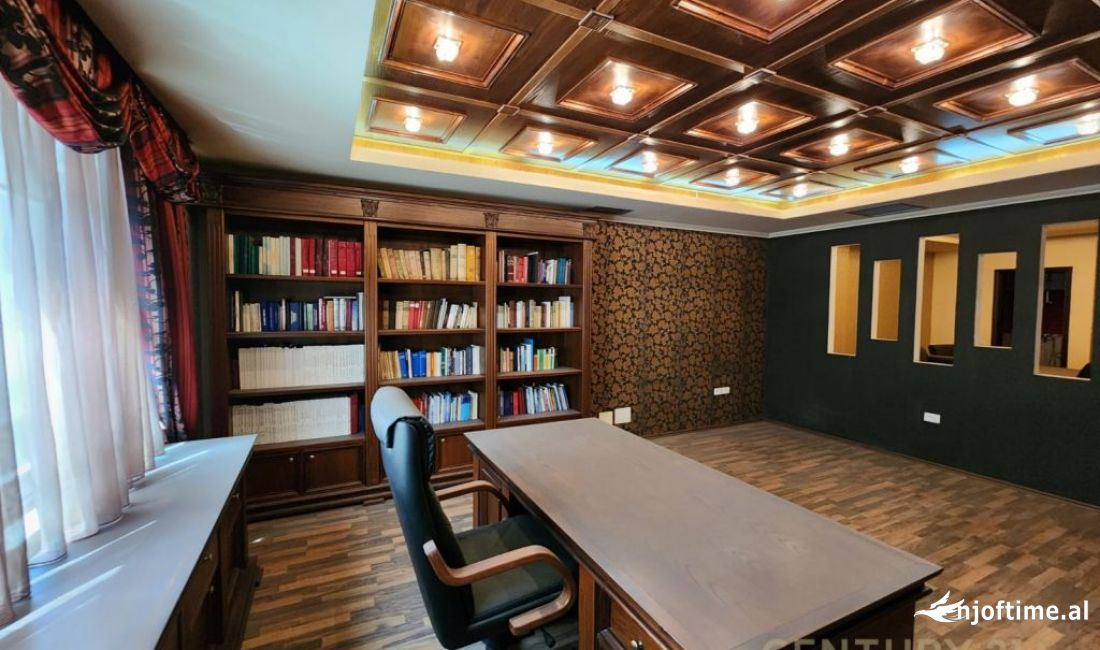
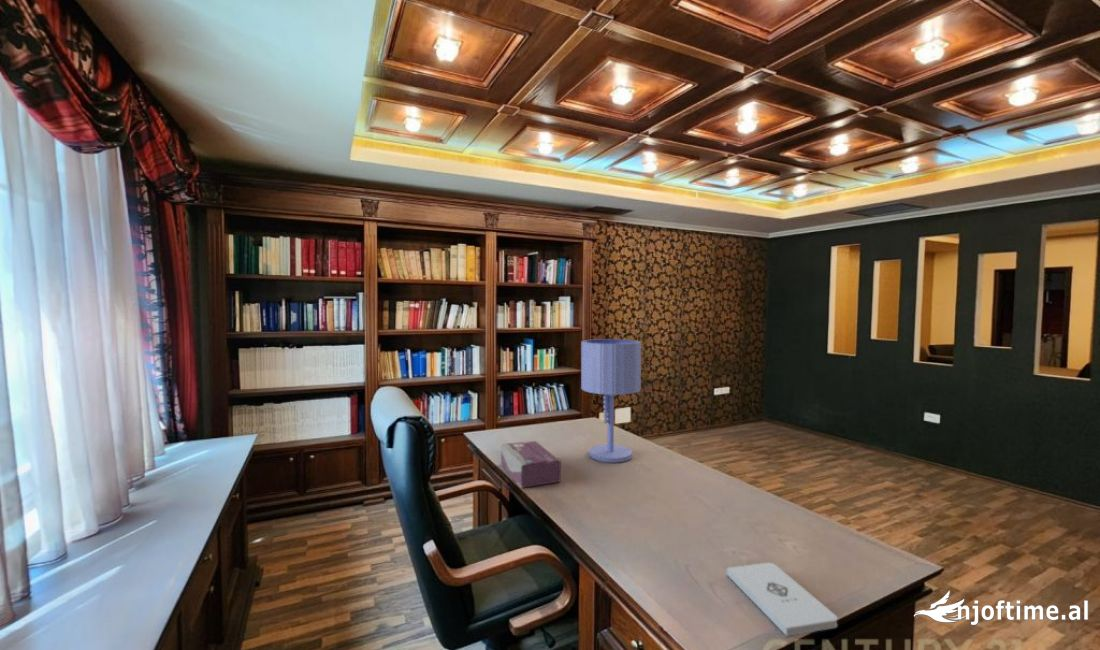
+ tissue box [500,440,562,489]
+ notepad [726,562,838,637]
+ table lamp [580,338,642,464]
